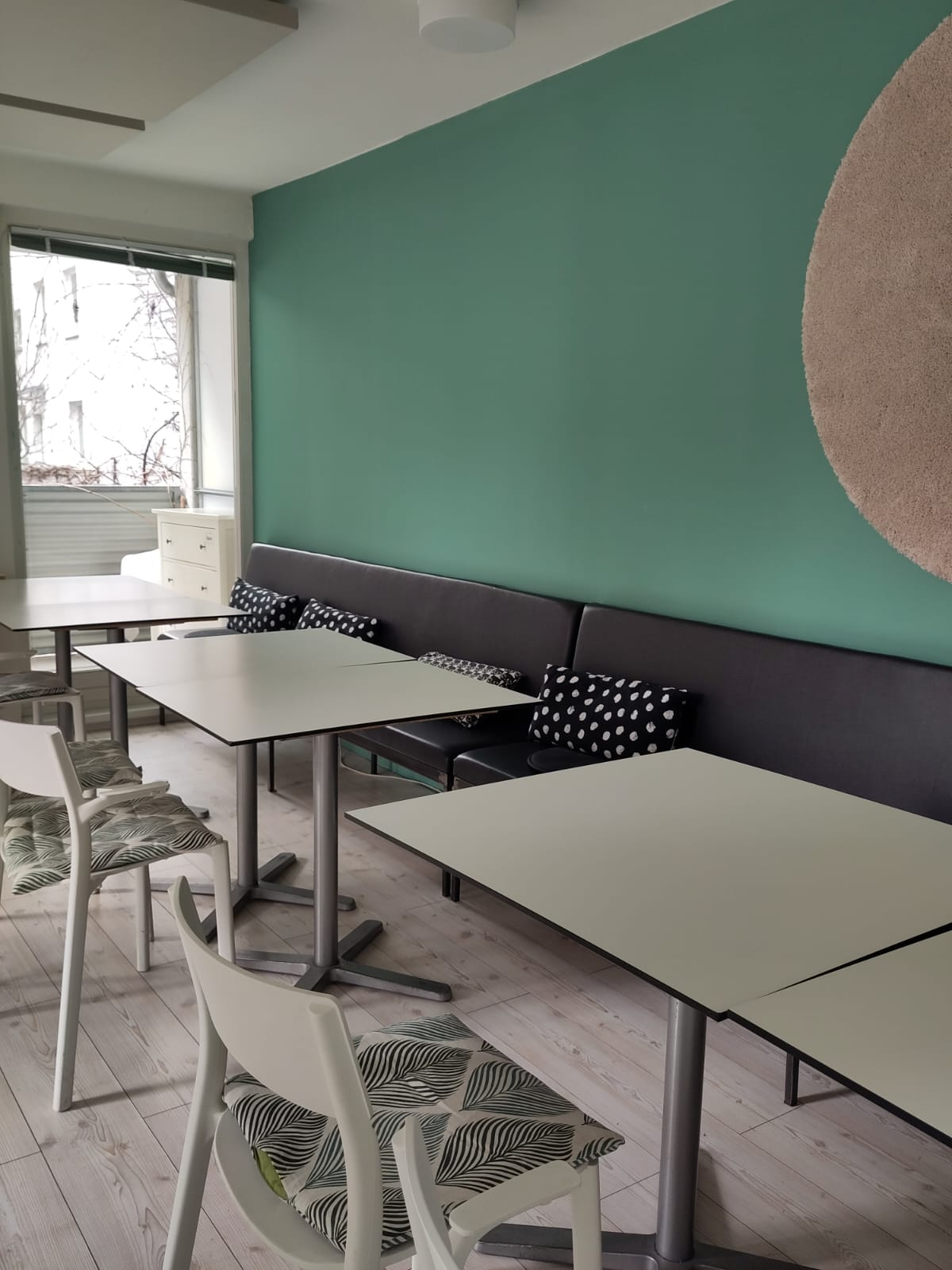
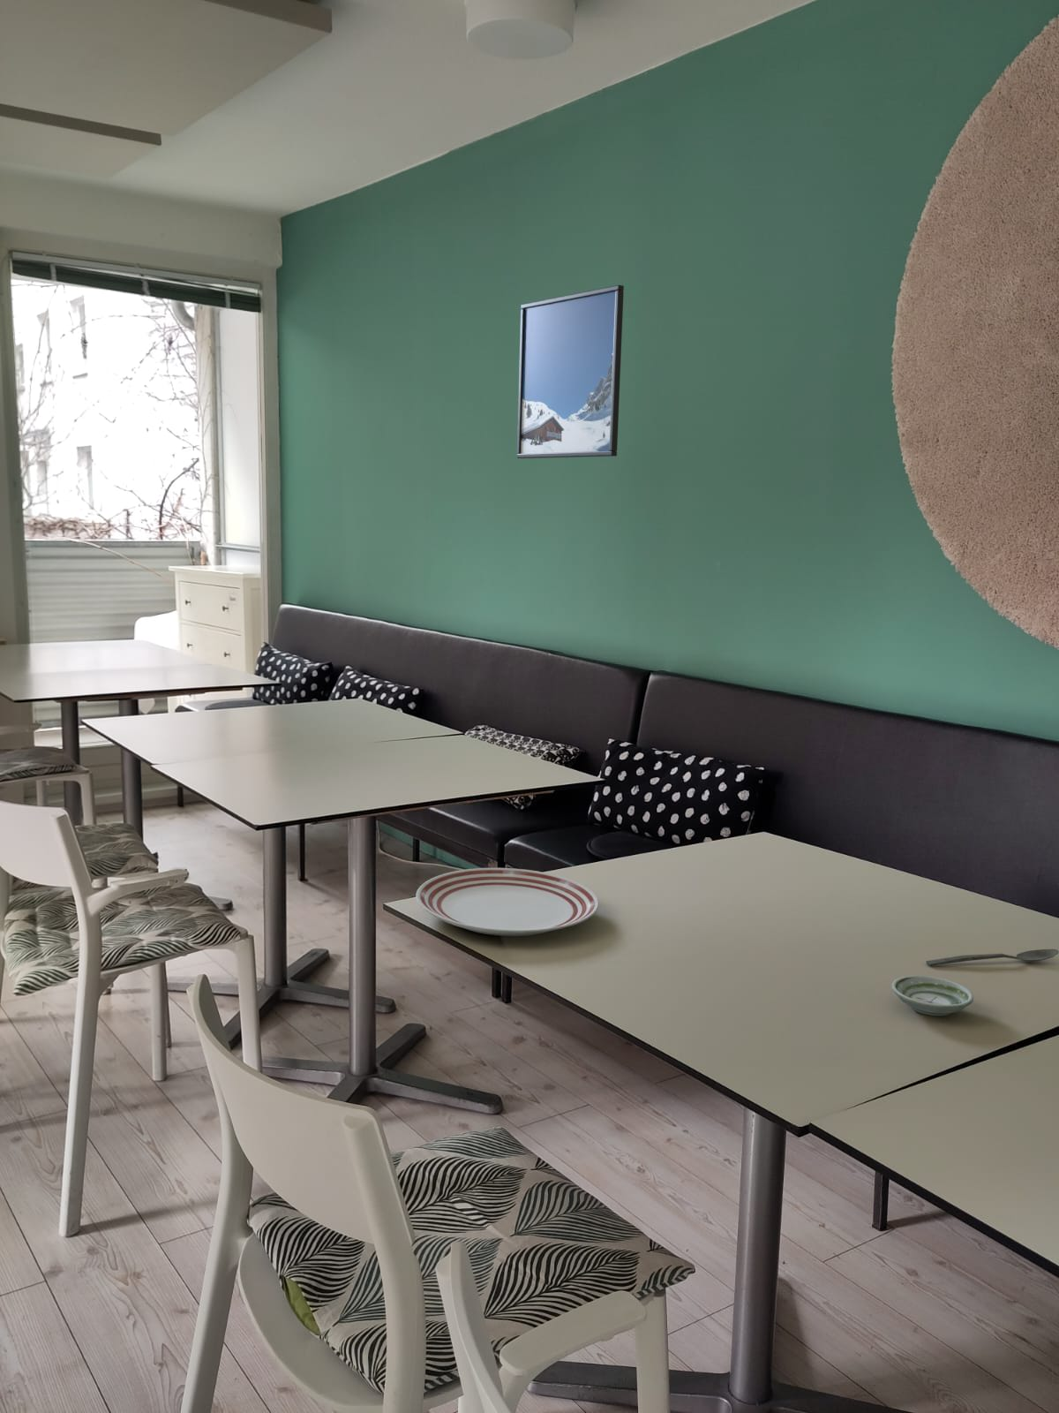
+ spoon [924,948,1059,966]
+ dinner plate [416,867,600,937]
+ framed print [516,285,625,460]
+ saucer [890,975,974,1017]
